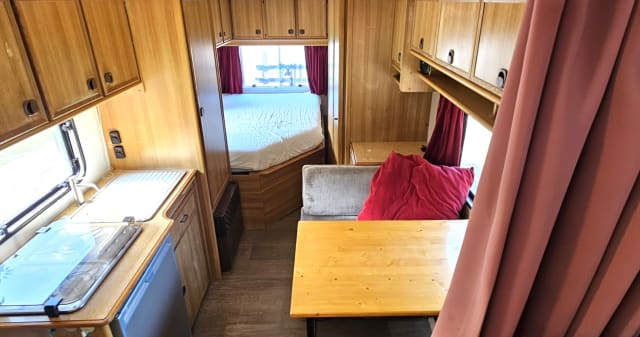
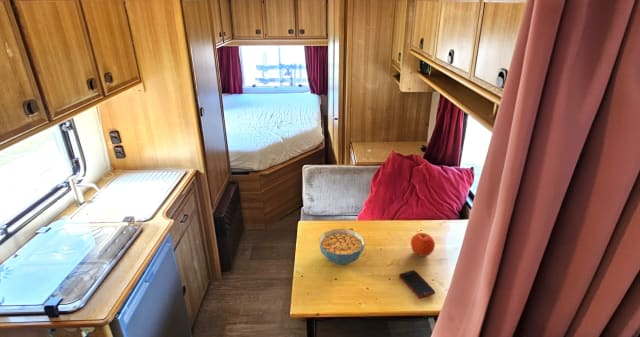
+ fruit [410,232,436,258]
+ cell phone [398,269,436,299]
+ cereal bowl [318,228,366,266]
